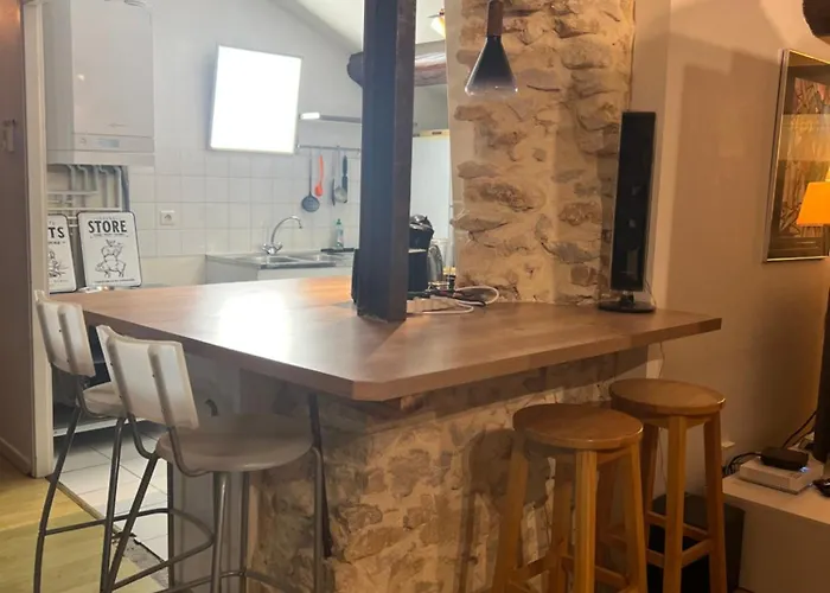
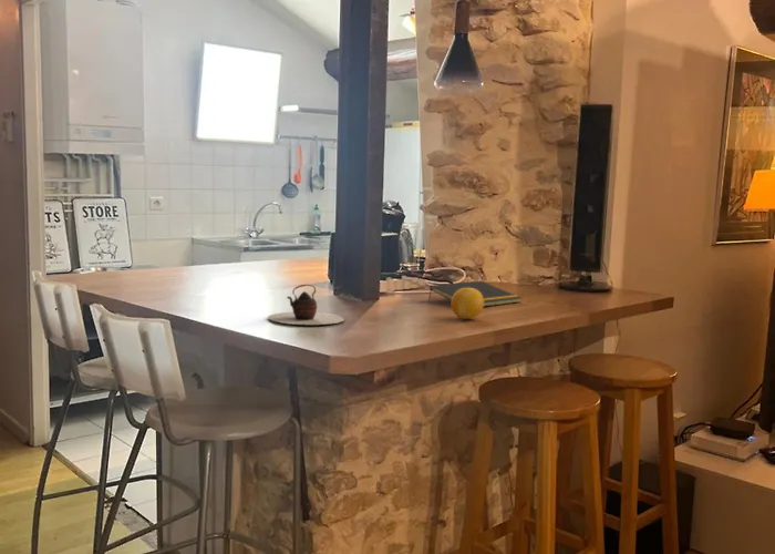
+ fruit [450,288,484,320]
+ teapot [267,284,345,326]
+ notepad [427,280,523,308]
